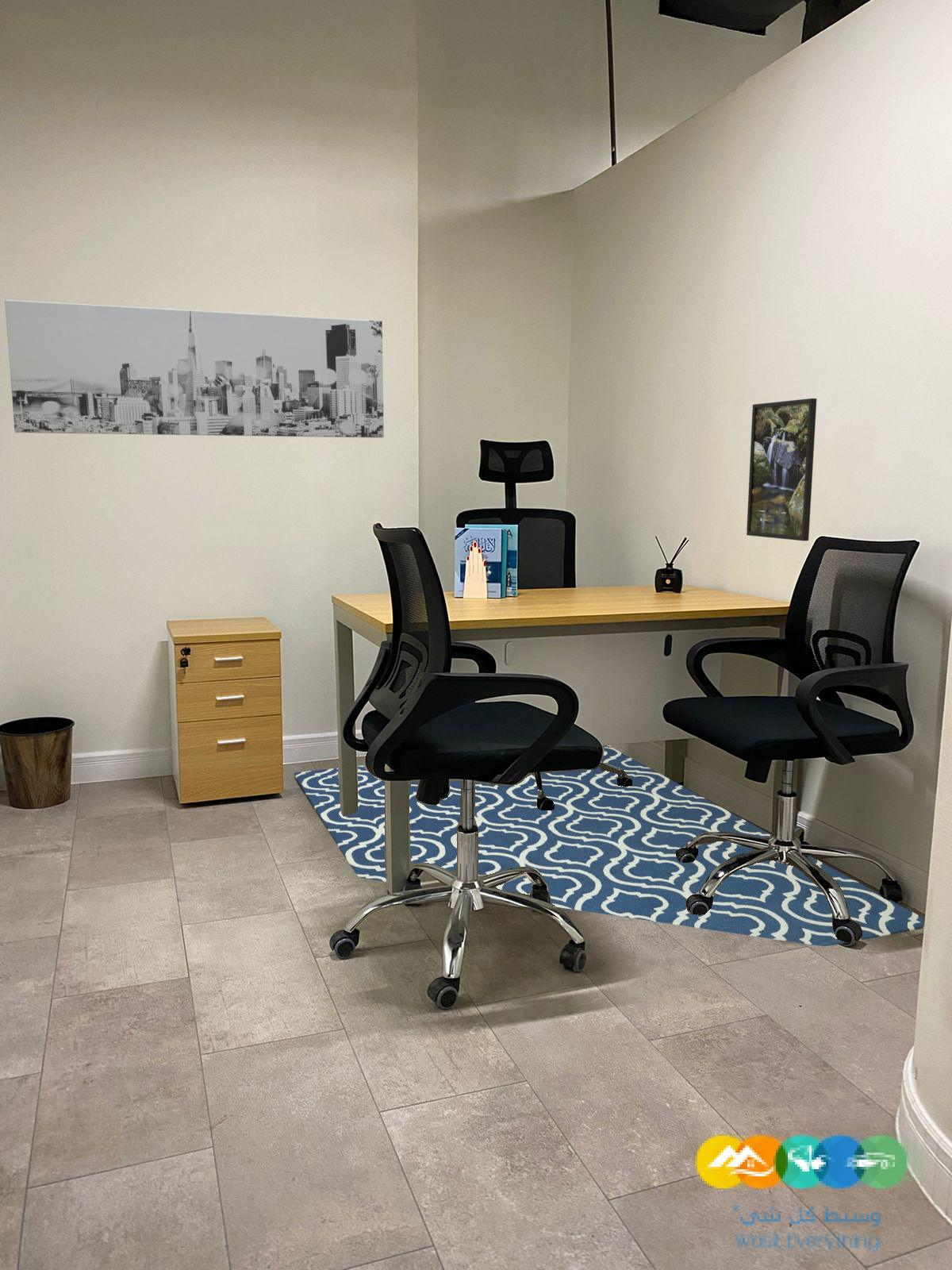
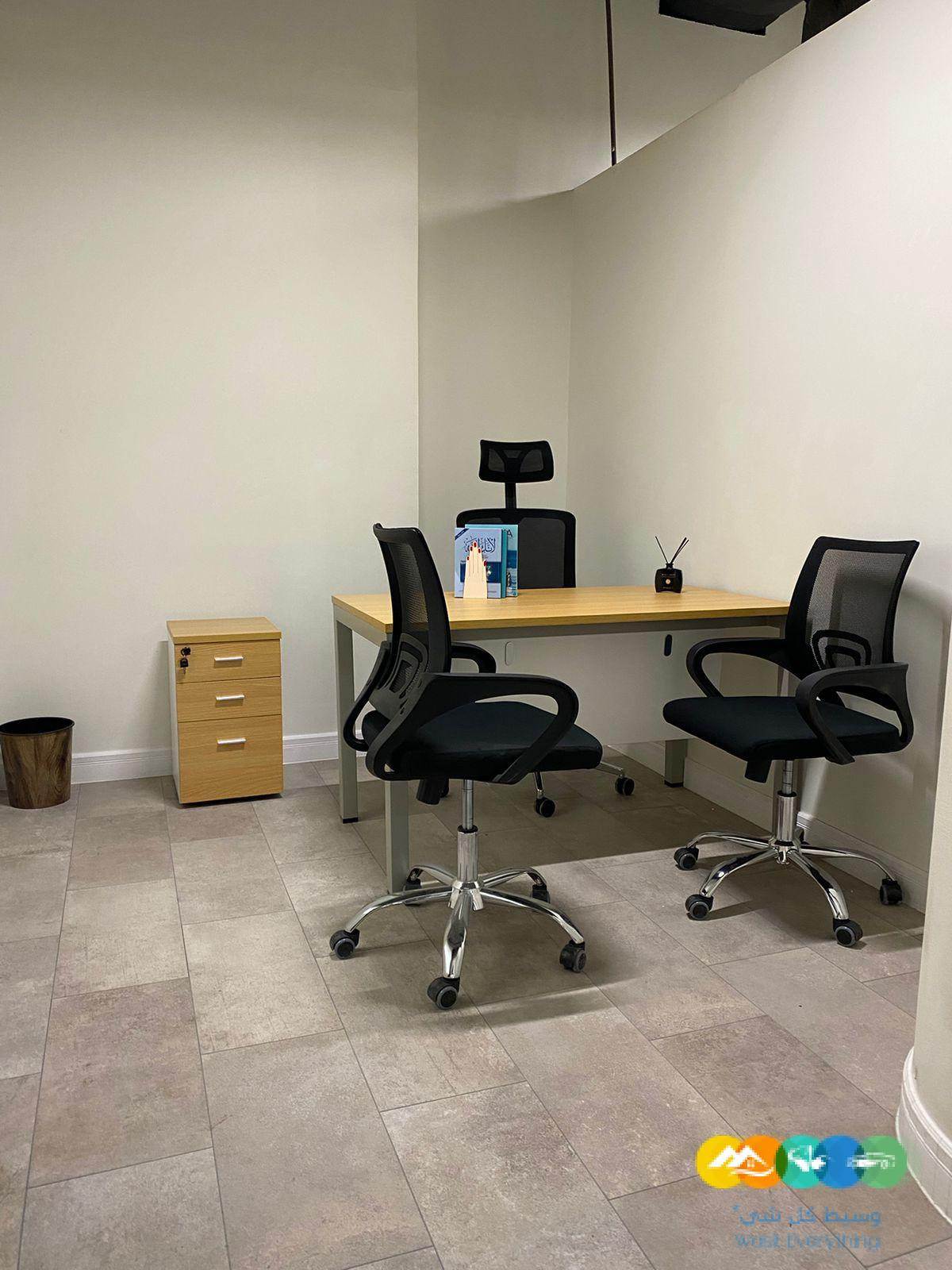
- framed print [746,398,817,541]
- rug [294,746,923,947]
- wall art [4,299,385,439]
